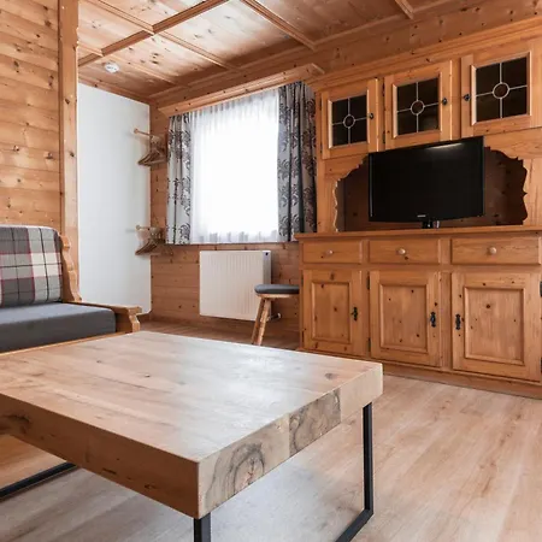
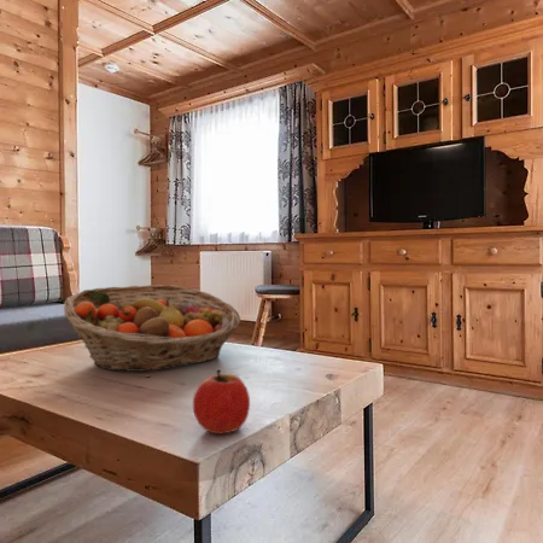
+ apple [192,369,251,436]
+ fruit basket [63,284,241,373]
